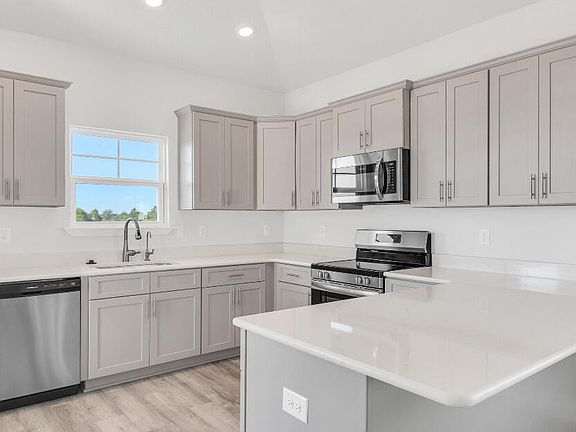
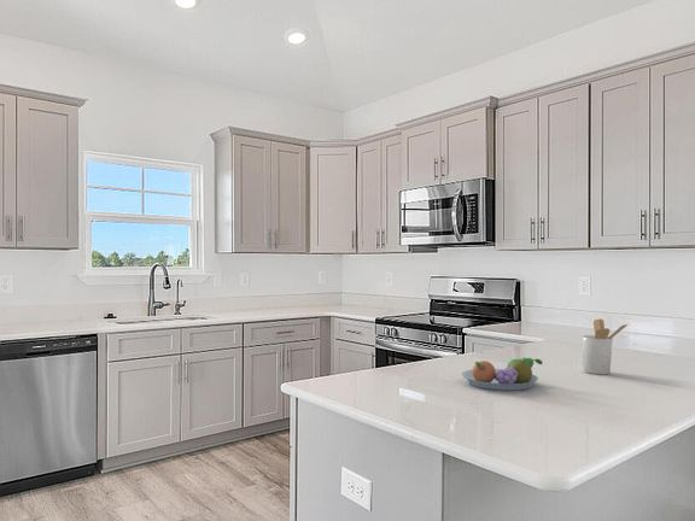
+ utensil holder [580,317,630,375]
+ fruit bowl [461,356,544,392]
